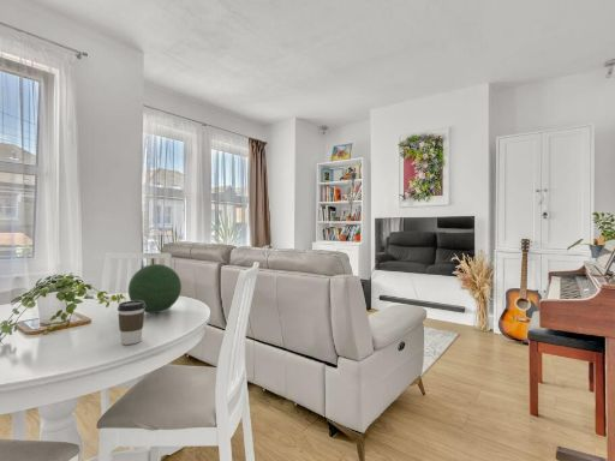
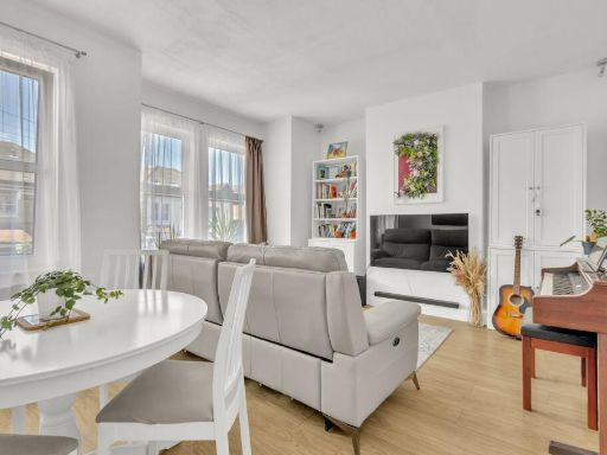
- decorative orb [127,263,183,315]
- coffee cup [117,300,145,346]
